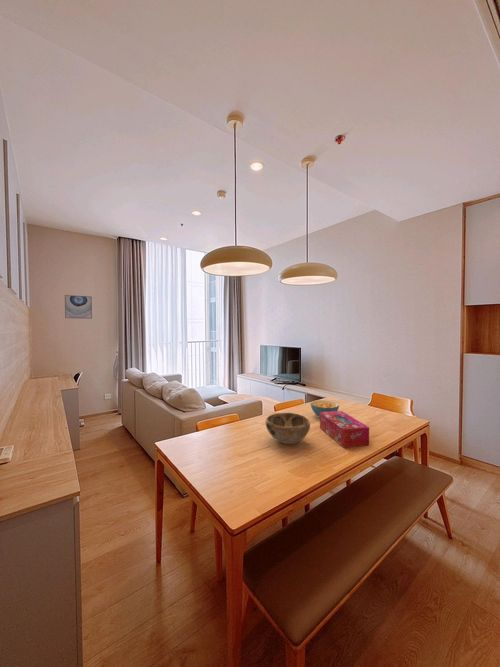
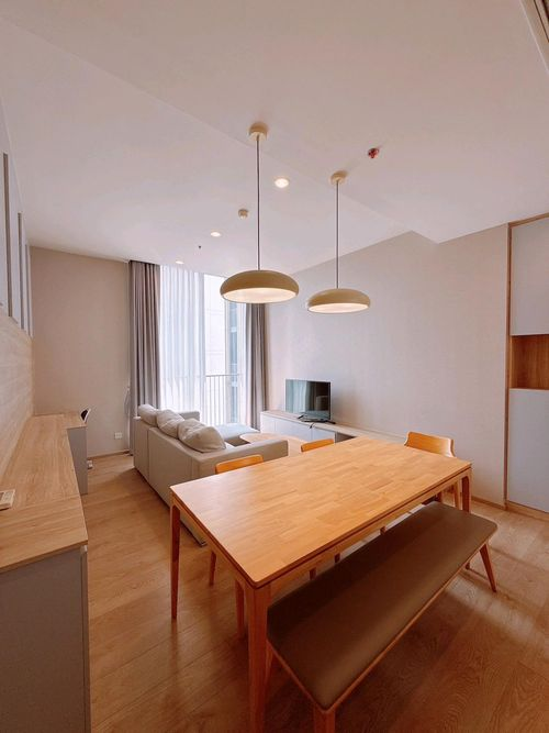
- decorative bowl [265,412,311,445]
- wall art [64,294,93,320]
- cereal bowl [310,399,340,417]
- tissue box [319,410,370,449]
